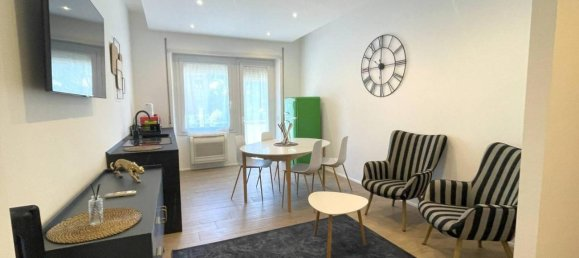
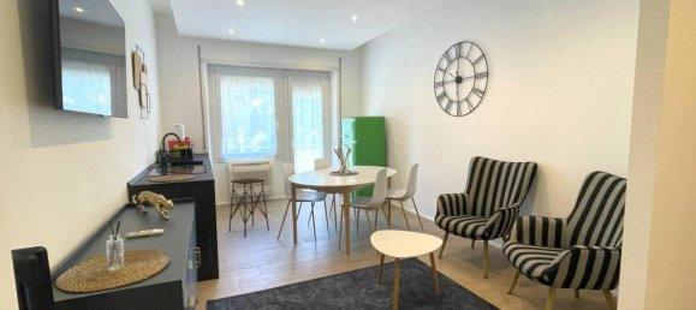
+ side table [227,177,270,238]
